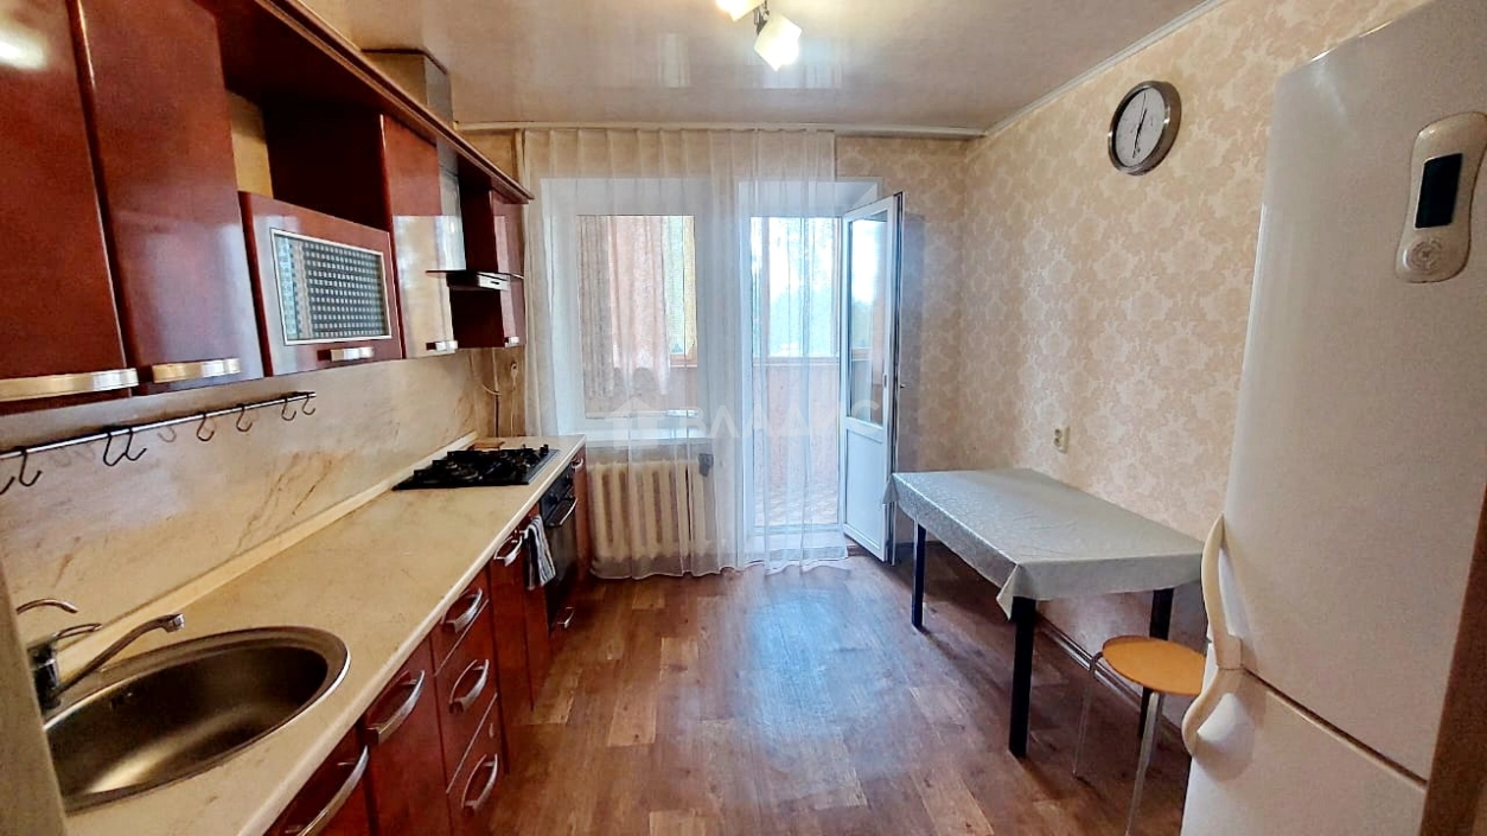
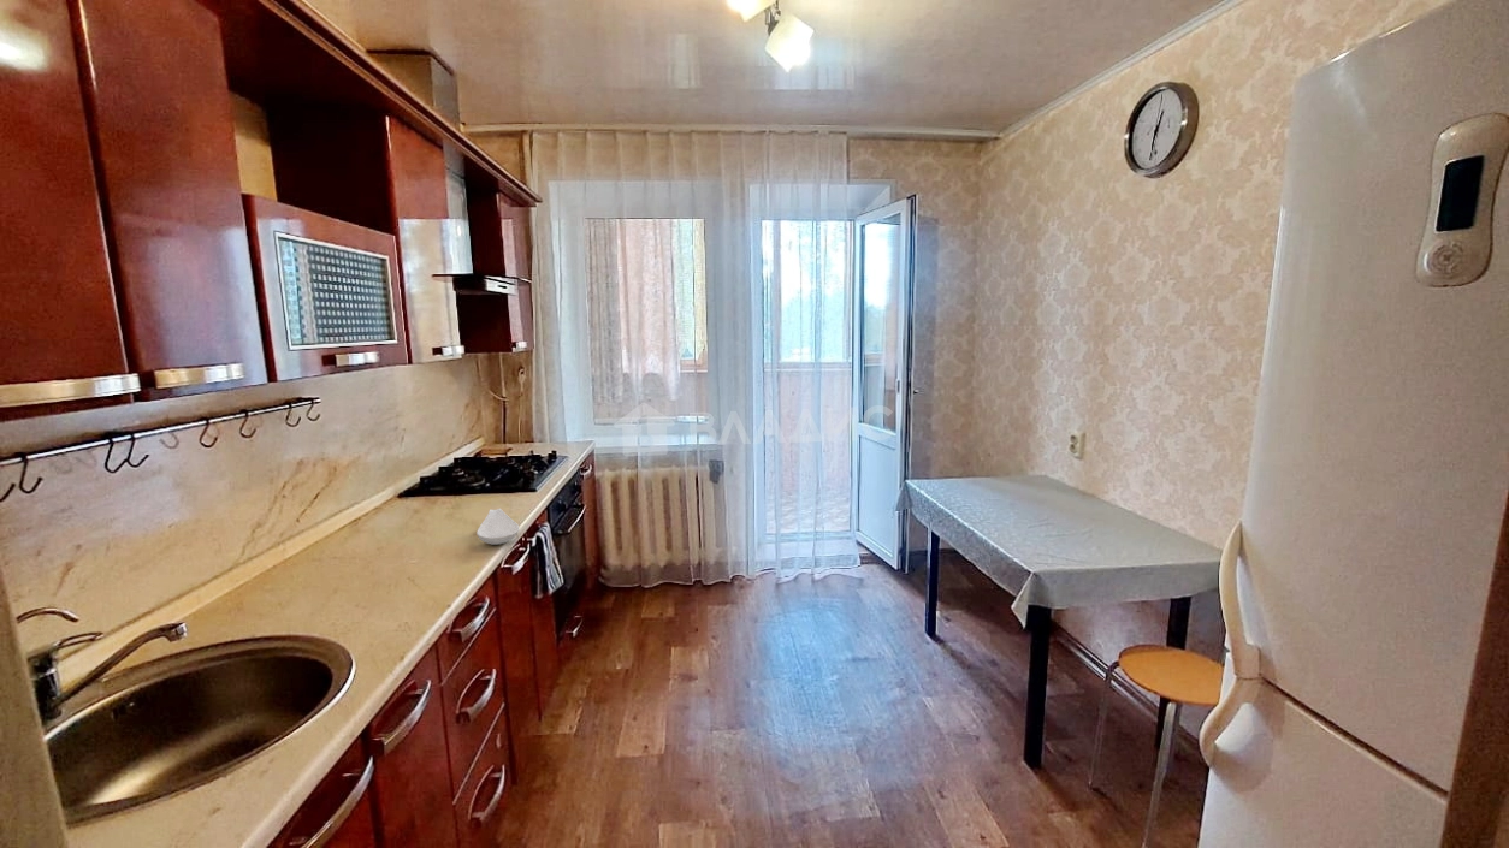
+ spoon rest [475,508,521,546]
